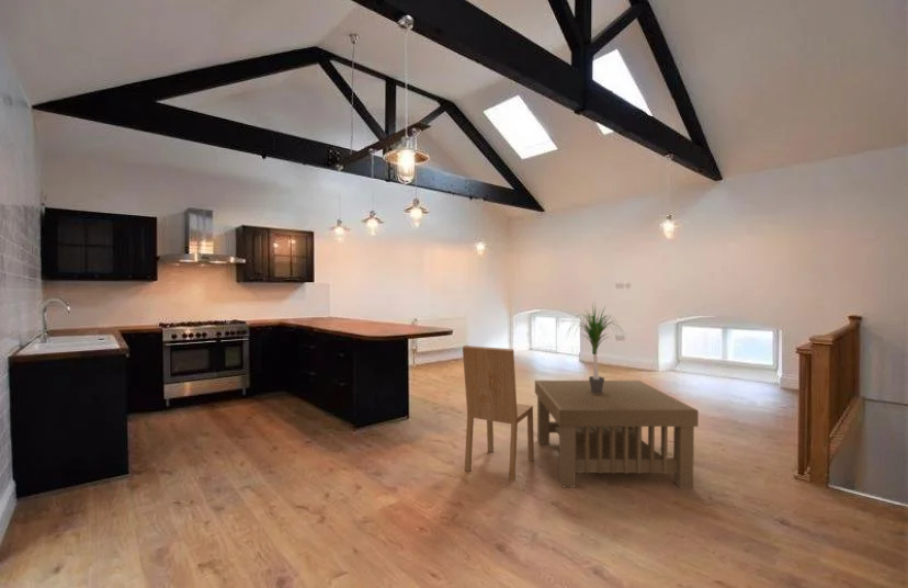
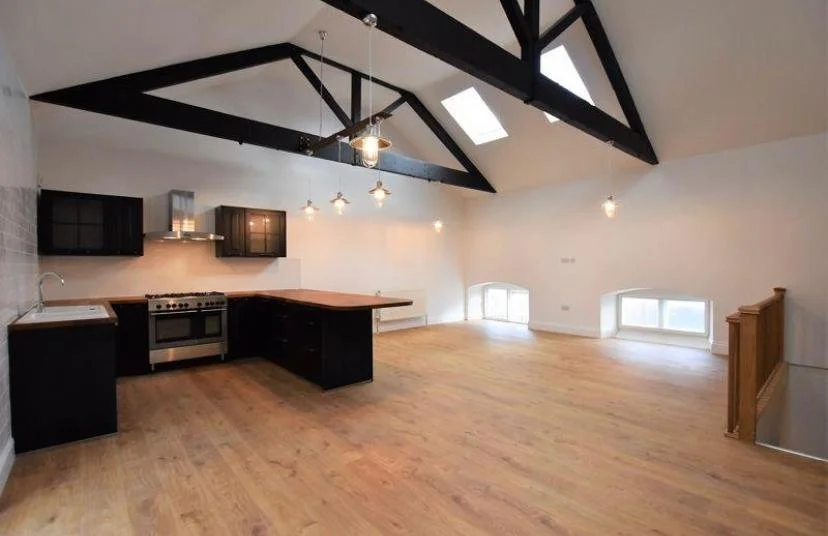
- dining chair [462,344,535,483]
- potted plant [564,299,628,393]
- coffee table [534,380,700,489]
